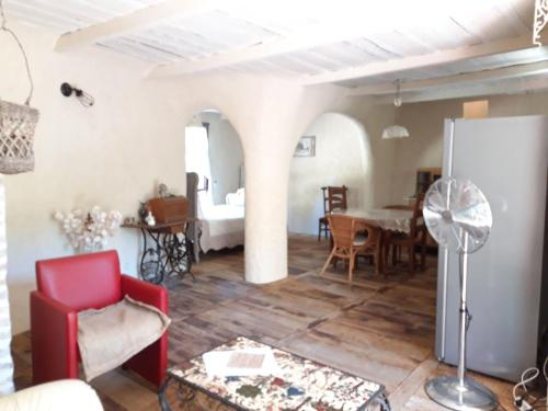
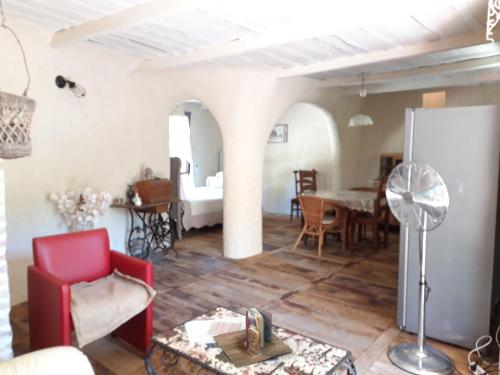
+ books [212,307,294,369]
